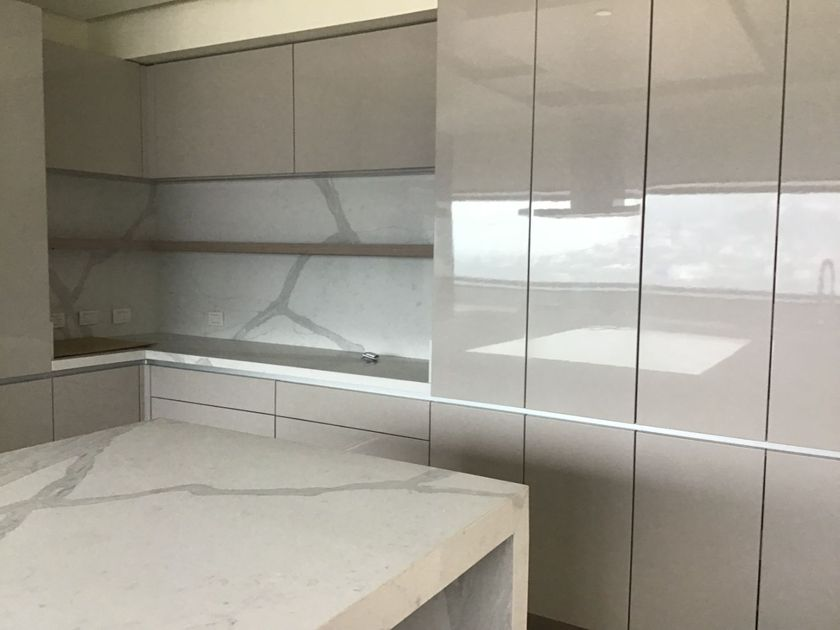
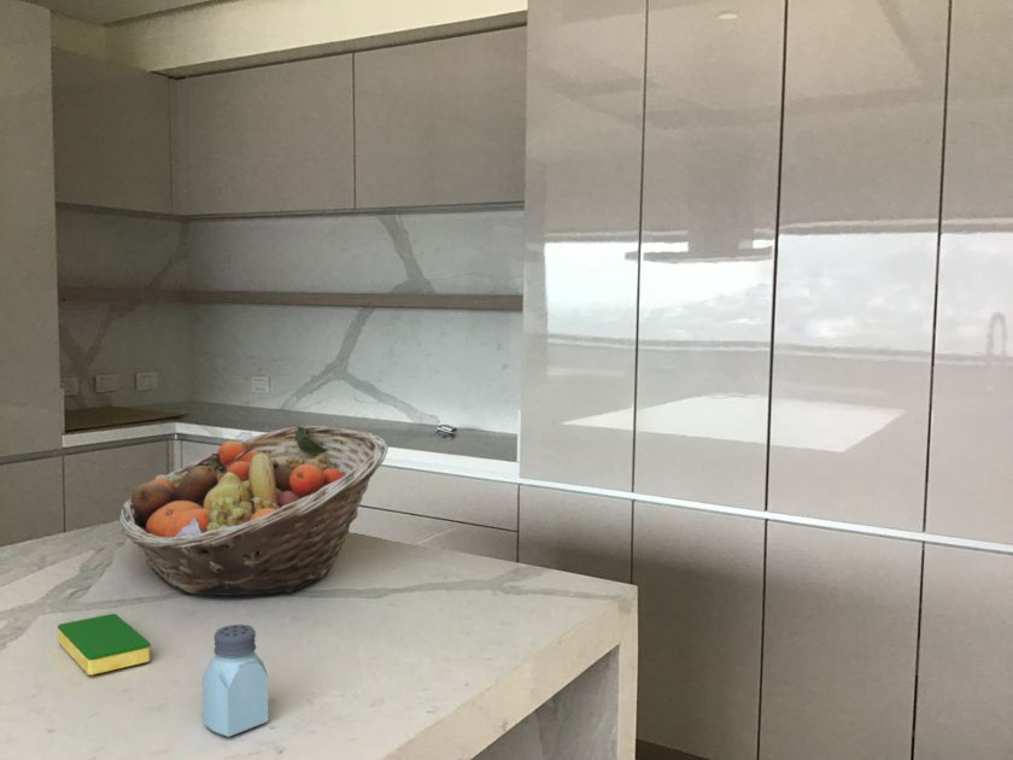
+ dish sponge [57,613,152,677]
+ saltshaker [201,624,269,738]
+ fruit basket [117,425,390,597]
